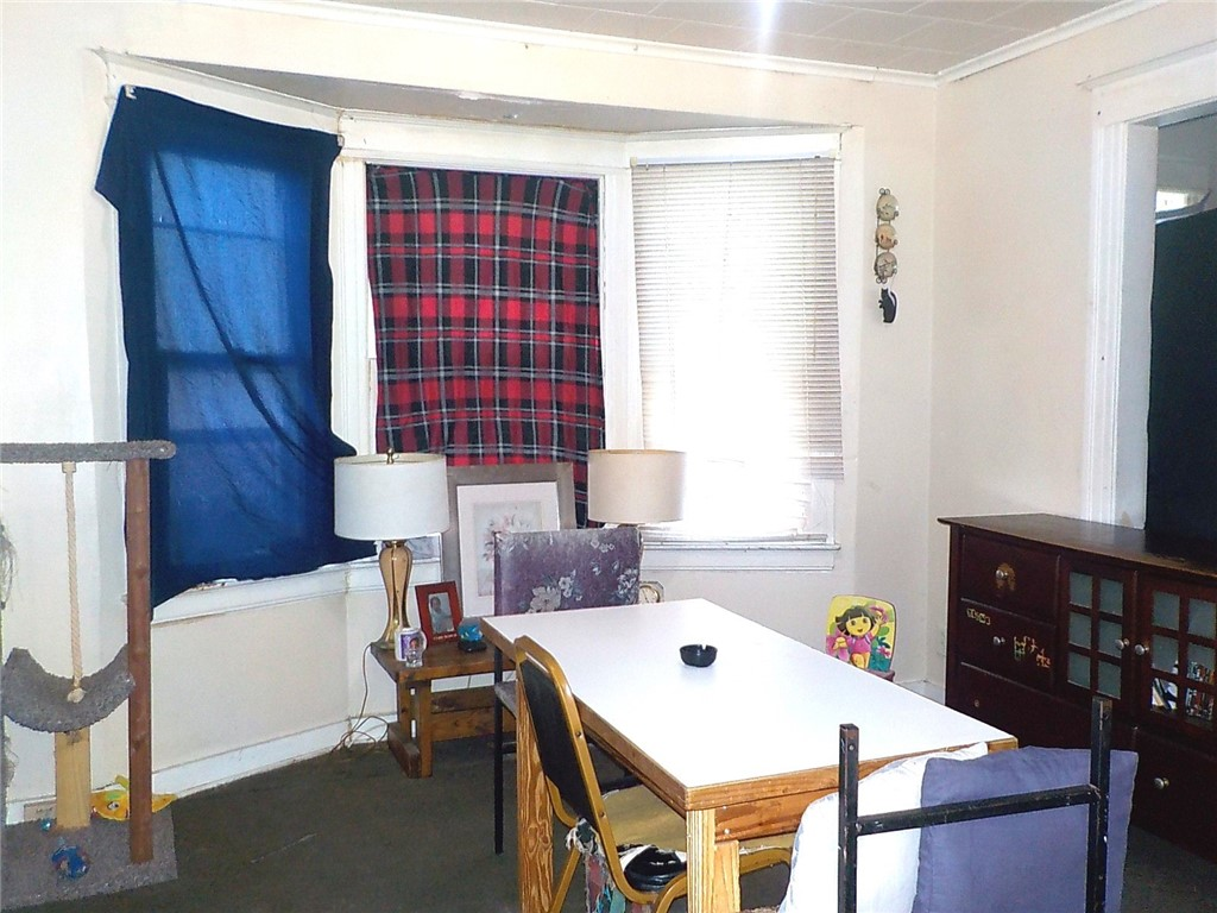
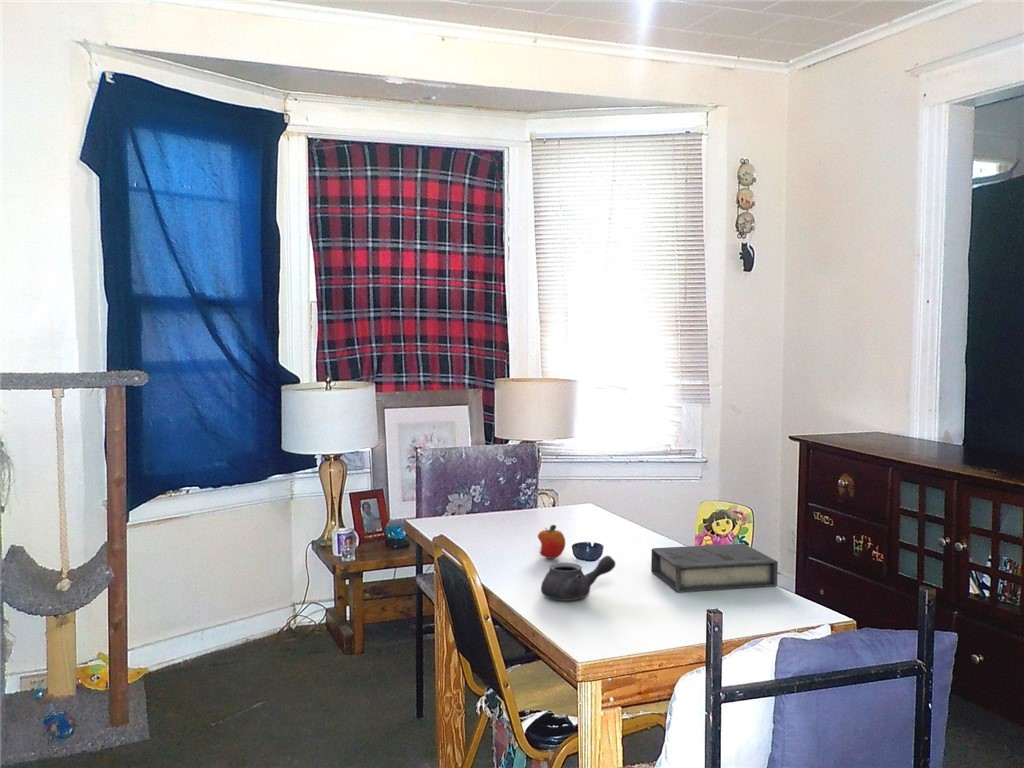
+ book [650,543,779,593]
+ fruit [537,524,566,560]
+ teapot [540,555,617,602]
